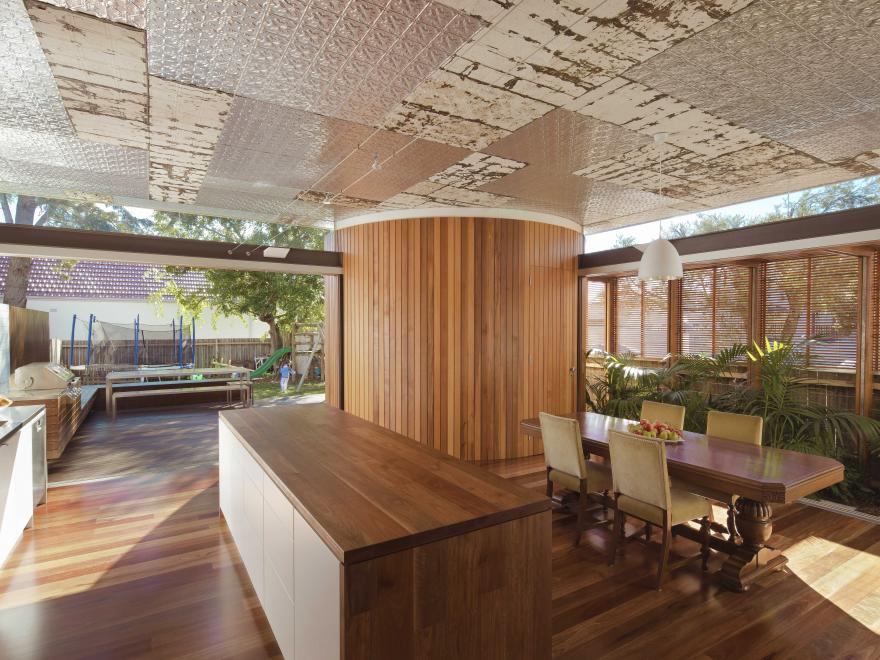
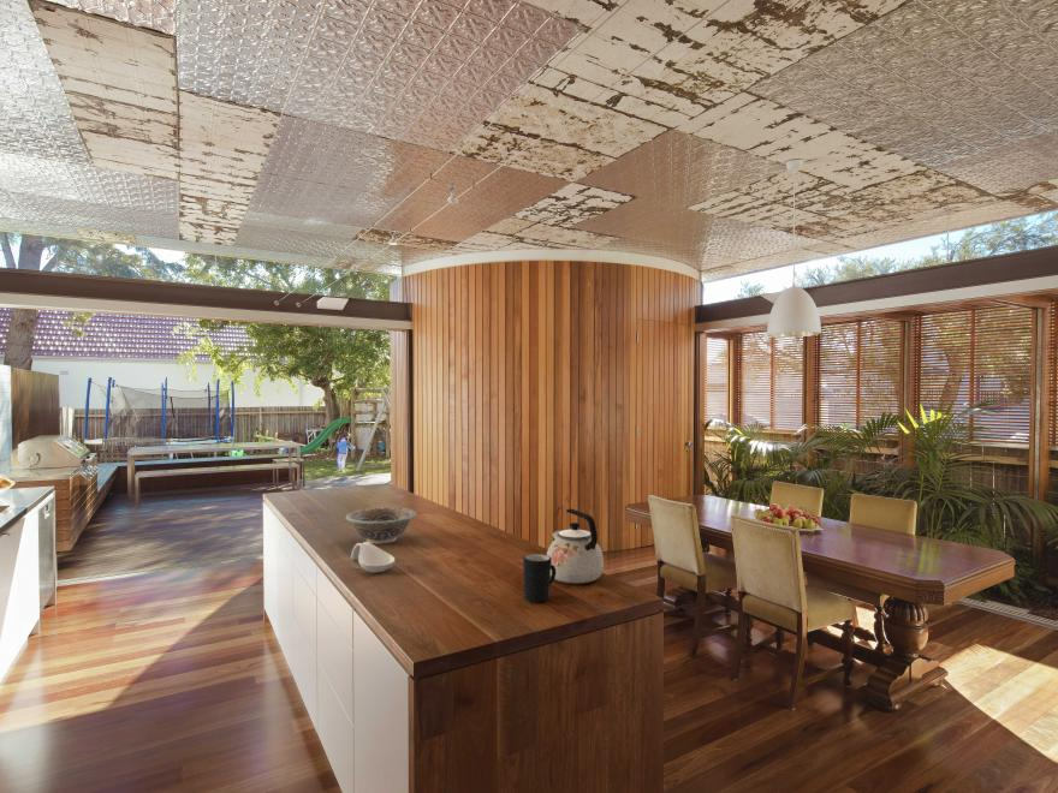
+ mug [522,553,555,603]
+ spoon rest [350,541,396,574]
+ decorative bowl [345,506,417,545]
+ kettle [546,507,605,584]
